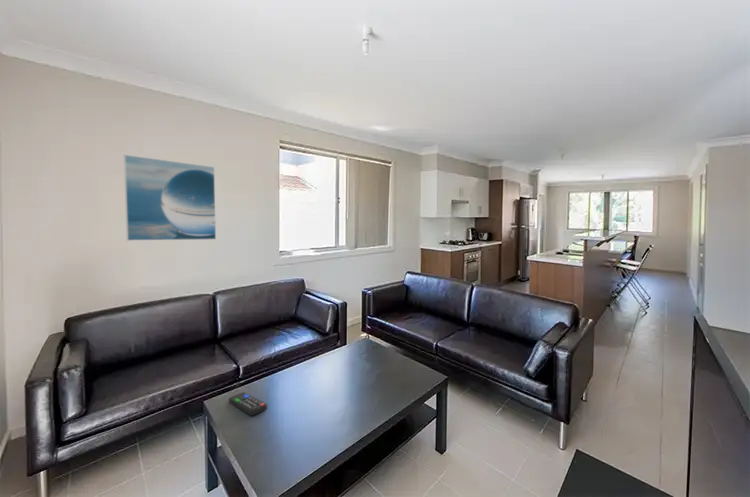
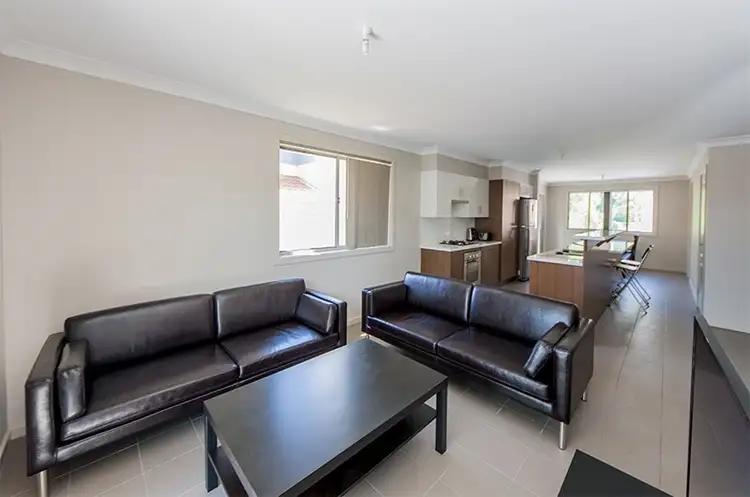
- remote control [228,391,268,417]
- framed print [123,154,217,242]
